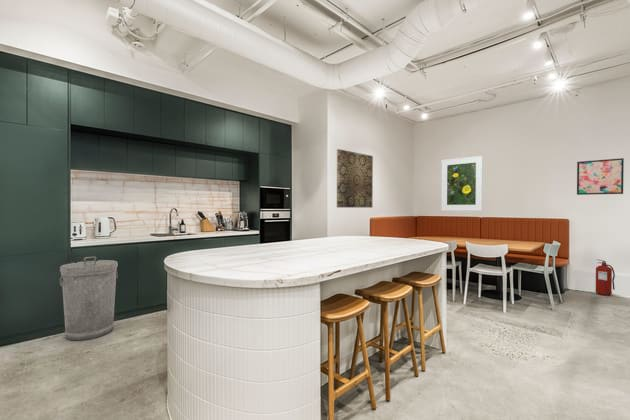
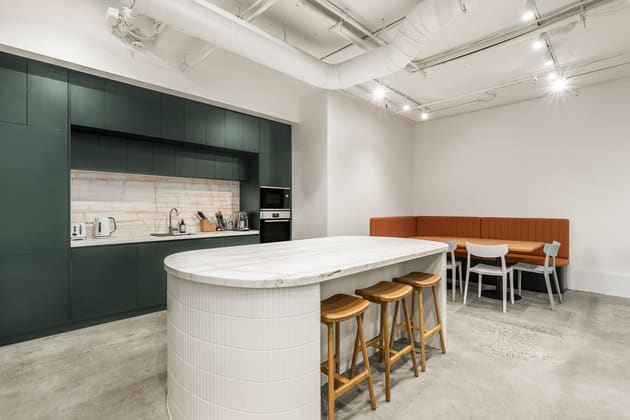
- fire extinguisher [595,258,616,296]
- wall art [576,157,625,196]
- trash can [59,255,119,342]
- wall art [336,148,374,209]
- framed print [440,155,484,212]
